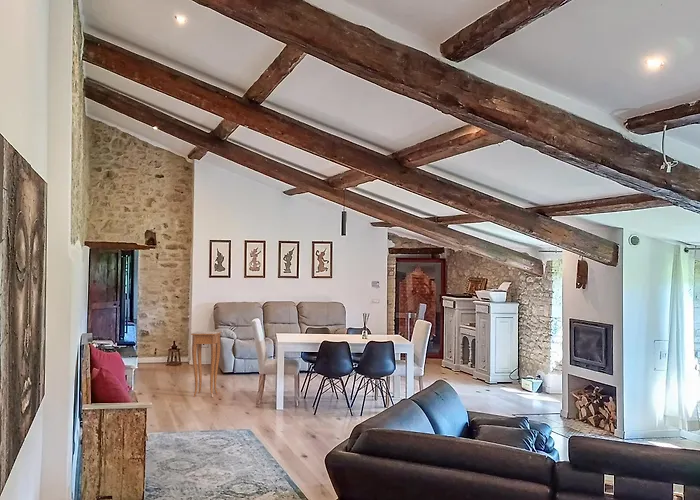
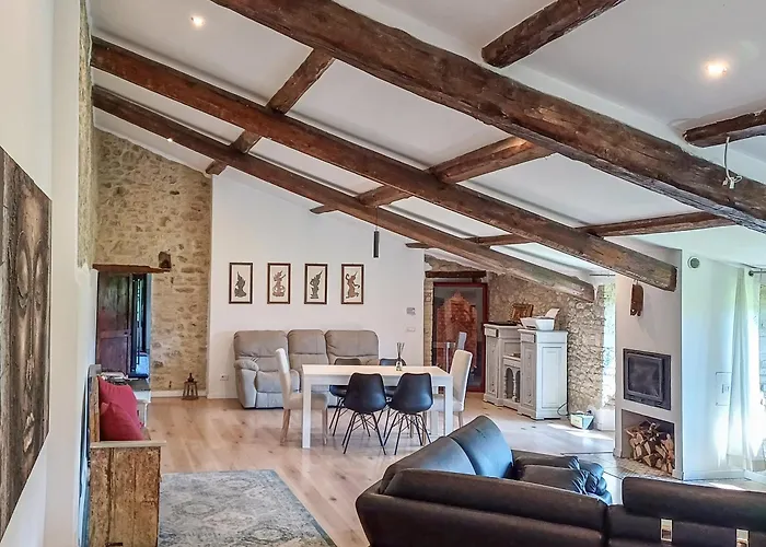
- side table [190,330,222,398]
